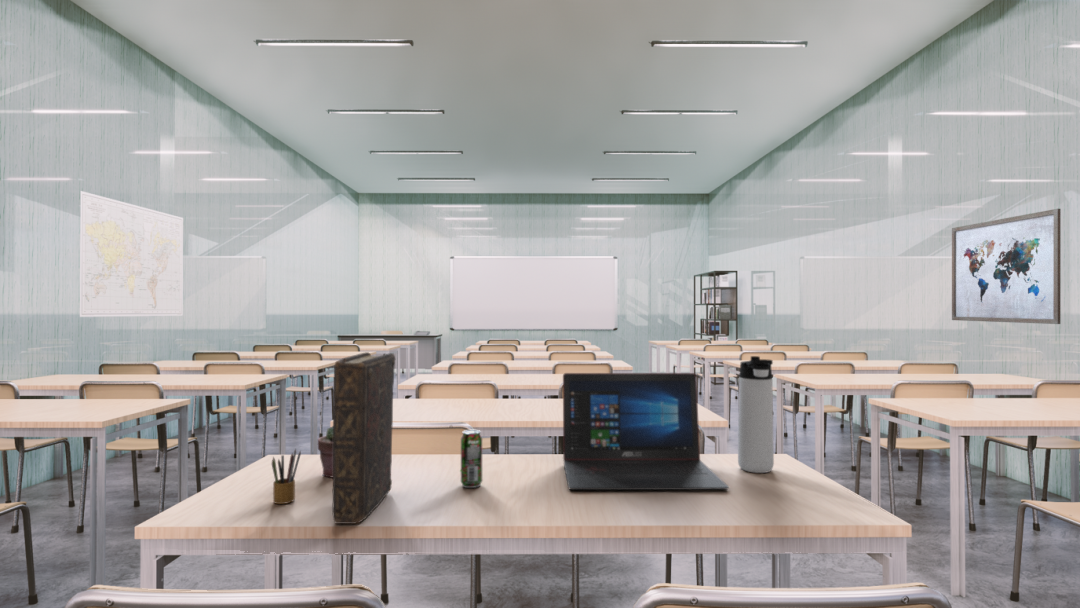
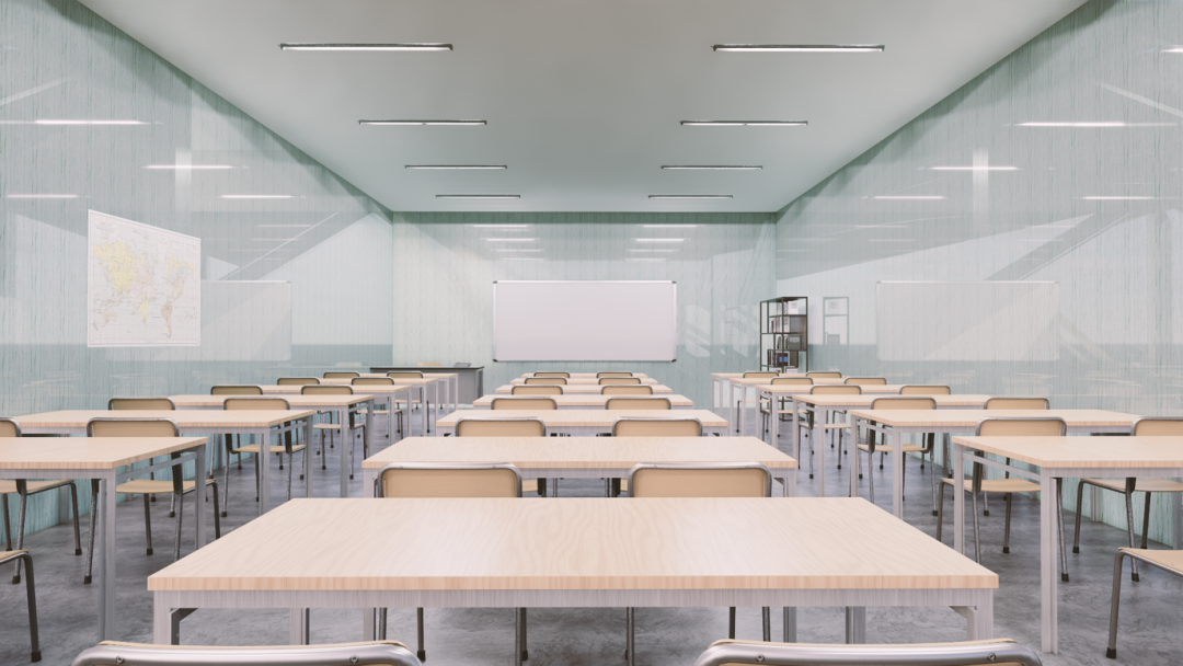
- thermos bottle [737,355,775,474]
- beverage can [460,429,483,489]
- laptop [562,372,730,491]
- pencil box [271,448,302,505]
- potted succulent [316,425,333,478]
- book [331,351,396,525]
- wall art [951,208,1062,325]
